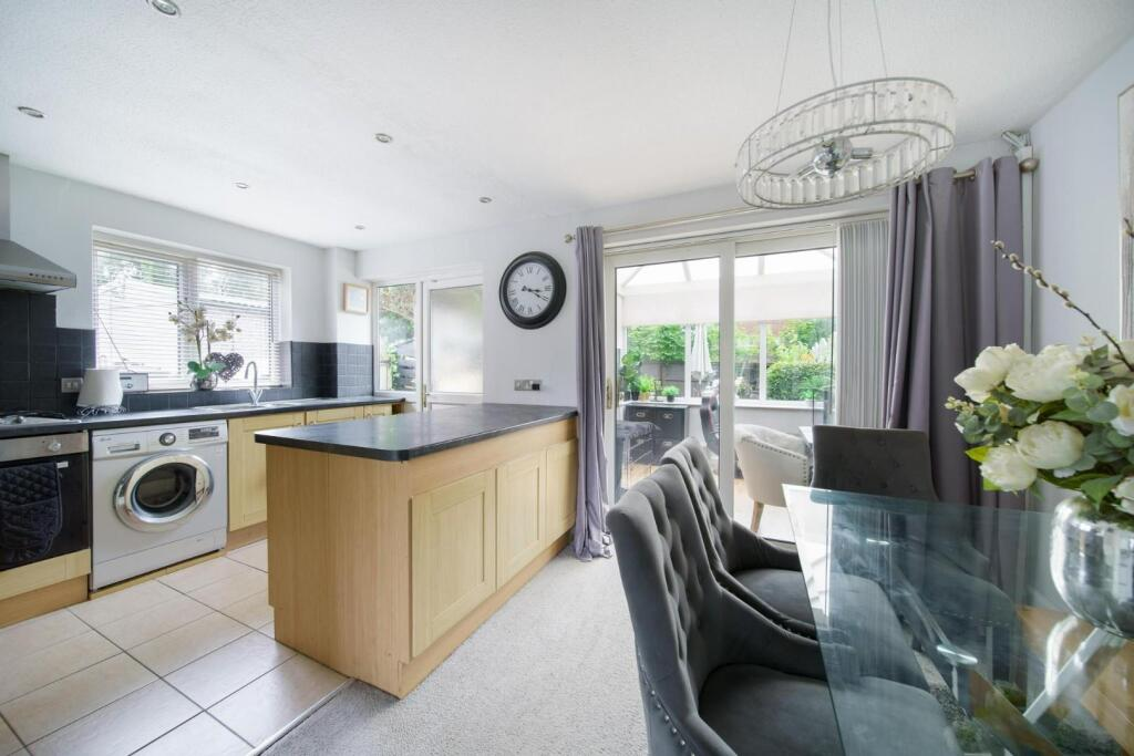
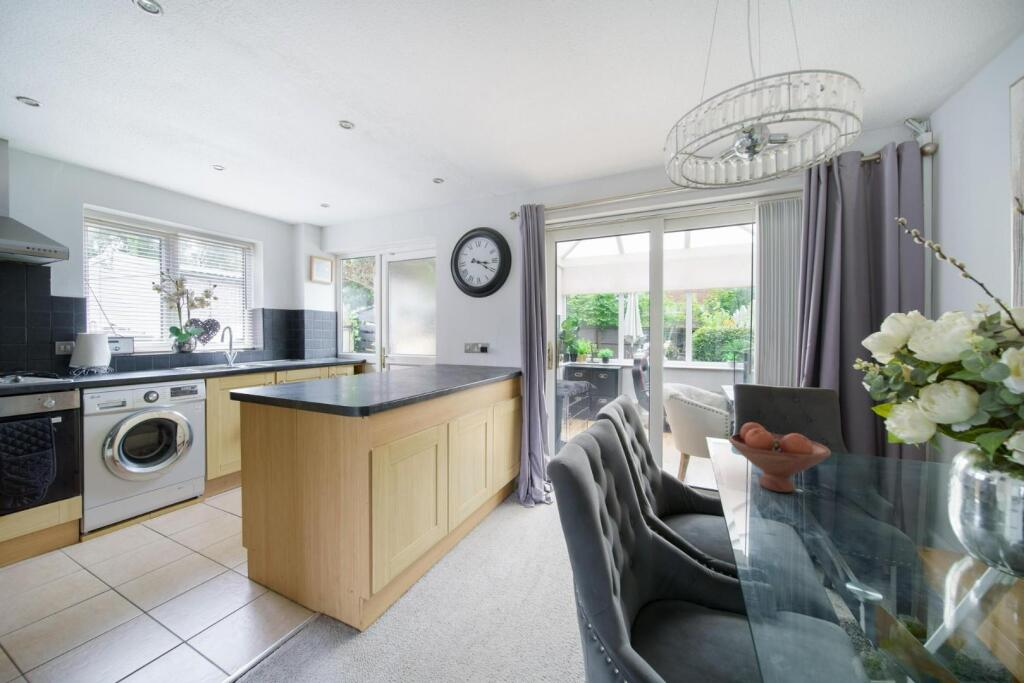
+ fruit bowl [728,421,832,493]
